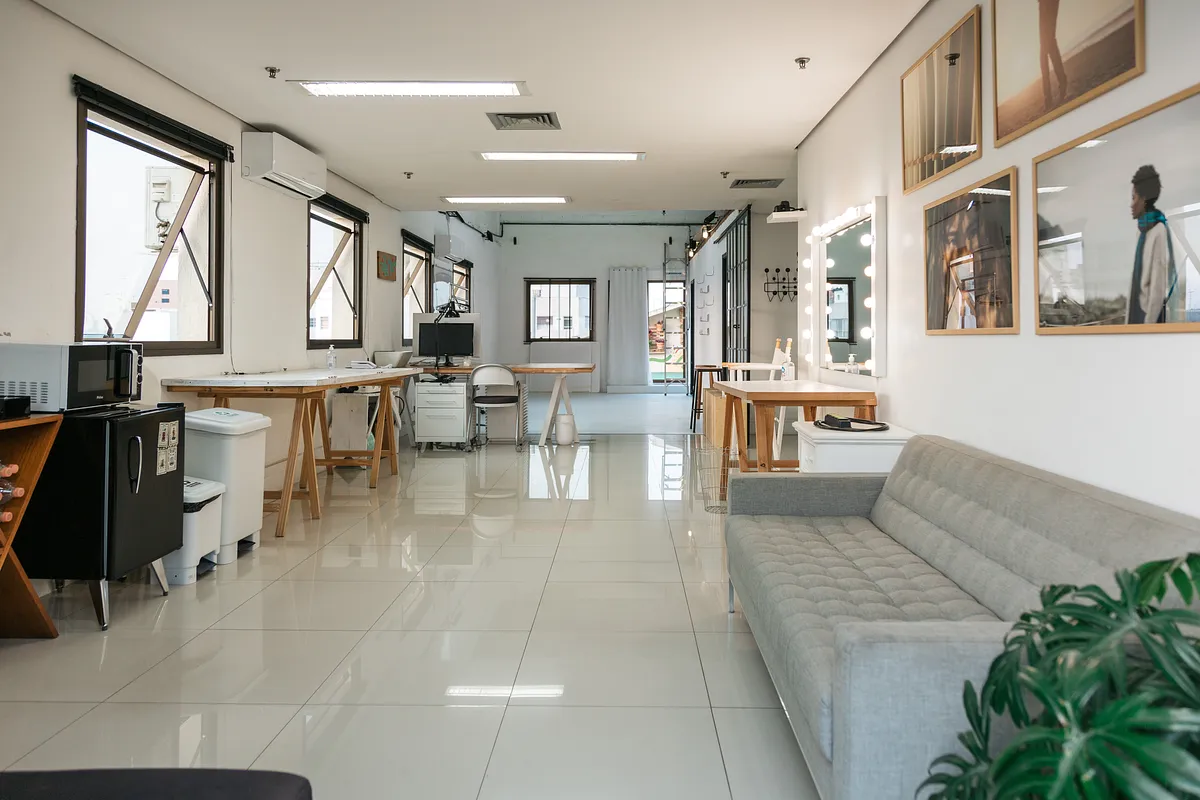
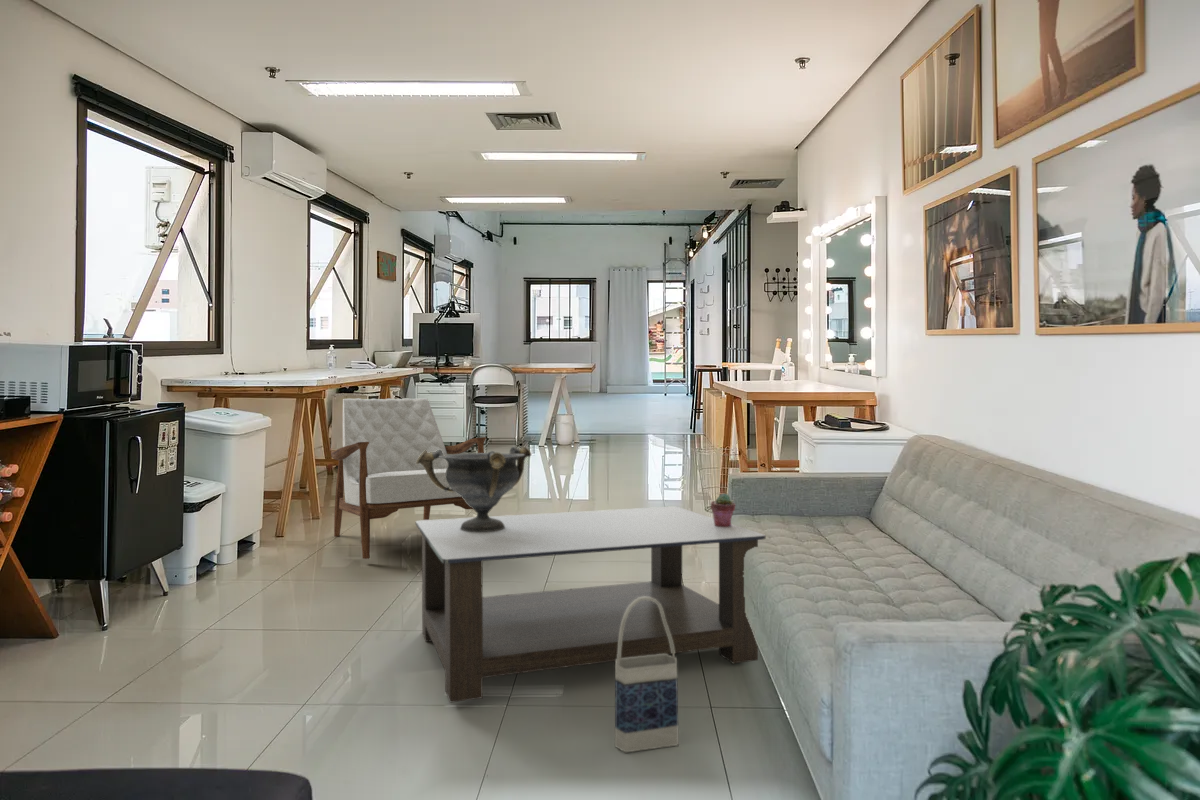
+ coffee table [415,505,767,704]
+ bag [614,597,680,753]
+ potted succulent [709,492,736,527]
+ decorative bowl [416,446,532,532]
+ armchair [330,397,487,560]
